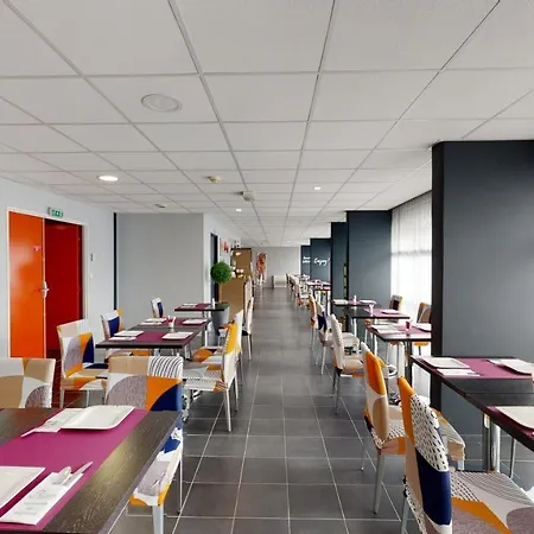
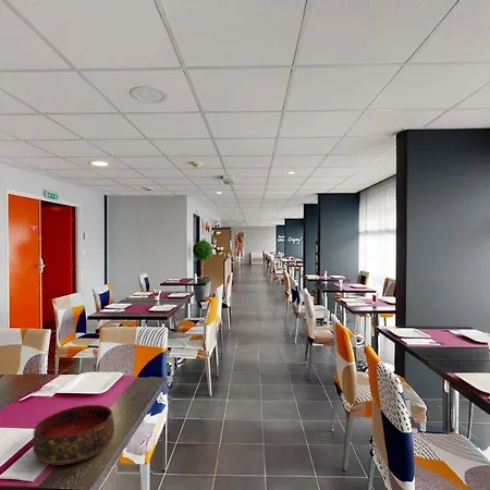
+ bowl [32,404,115,465]
